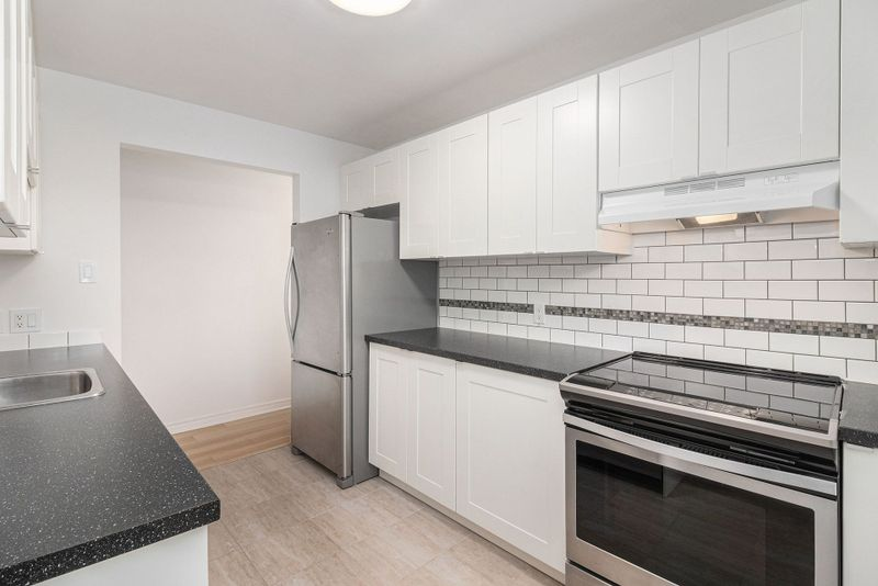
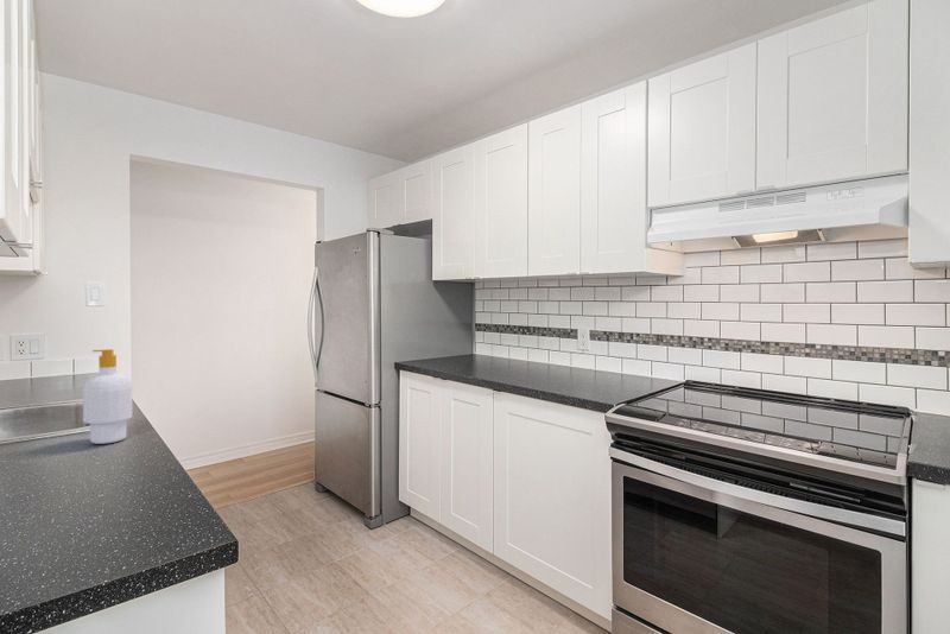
+ soap bottle [82,348,133,445]
